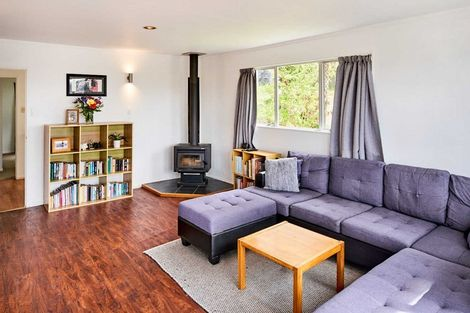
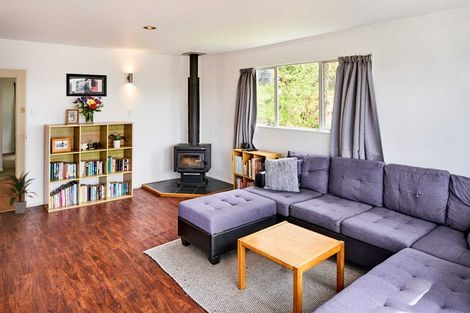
+ indoor plant [3,170,37,215]
